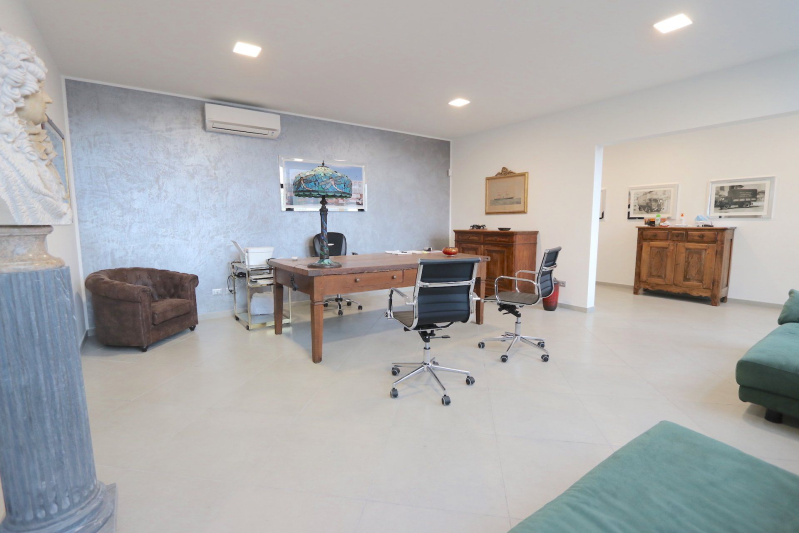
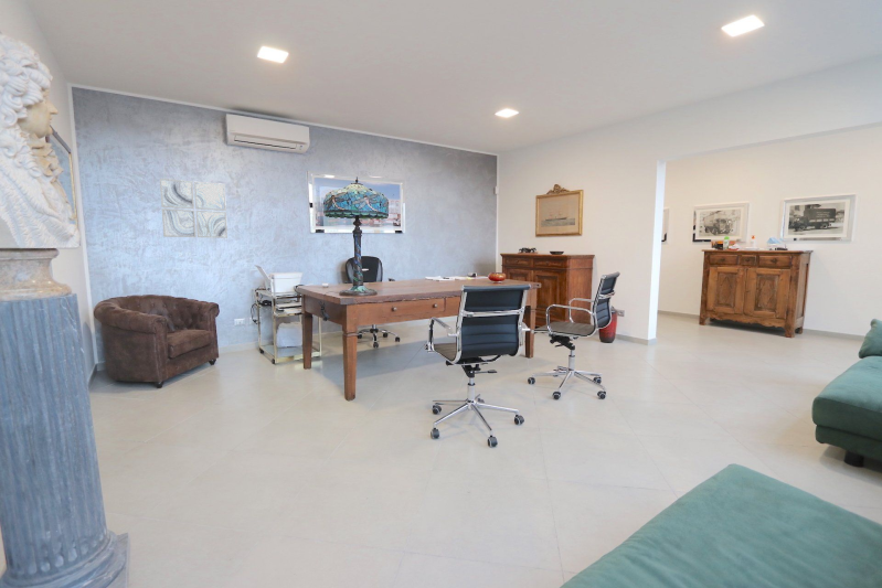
+ wall art [159,178,229,239]
